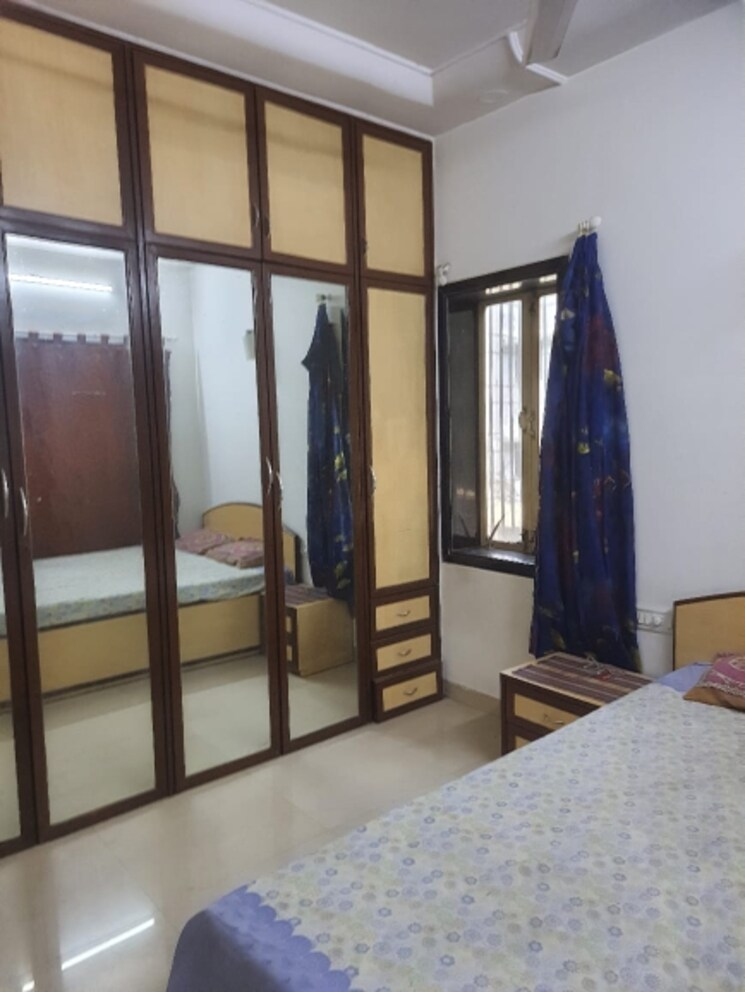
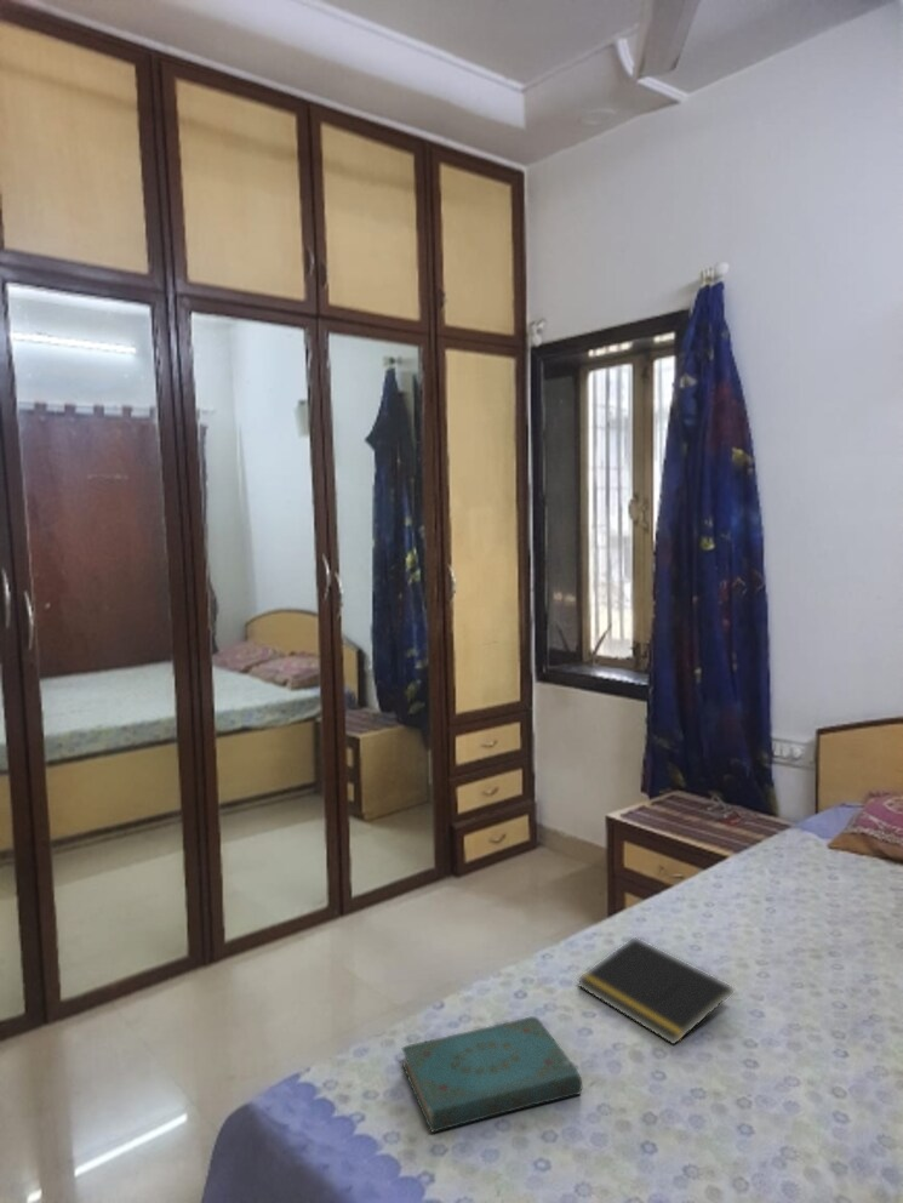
+ notepad [576,936,735,1045]
+ book [400,1015,583,1134]
